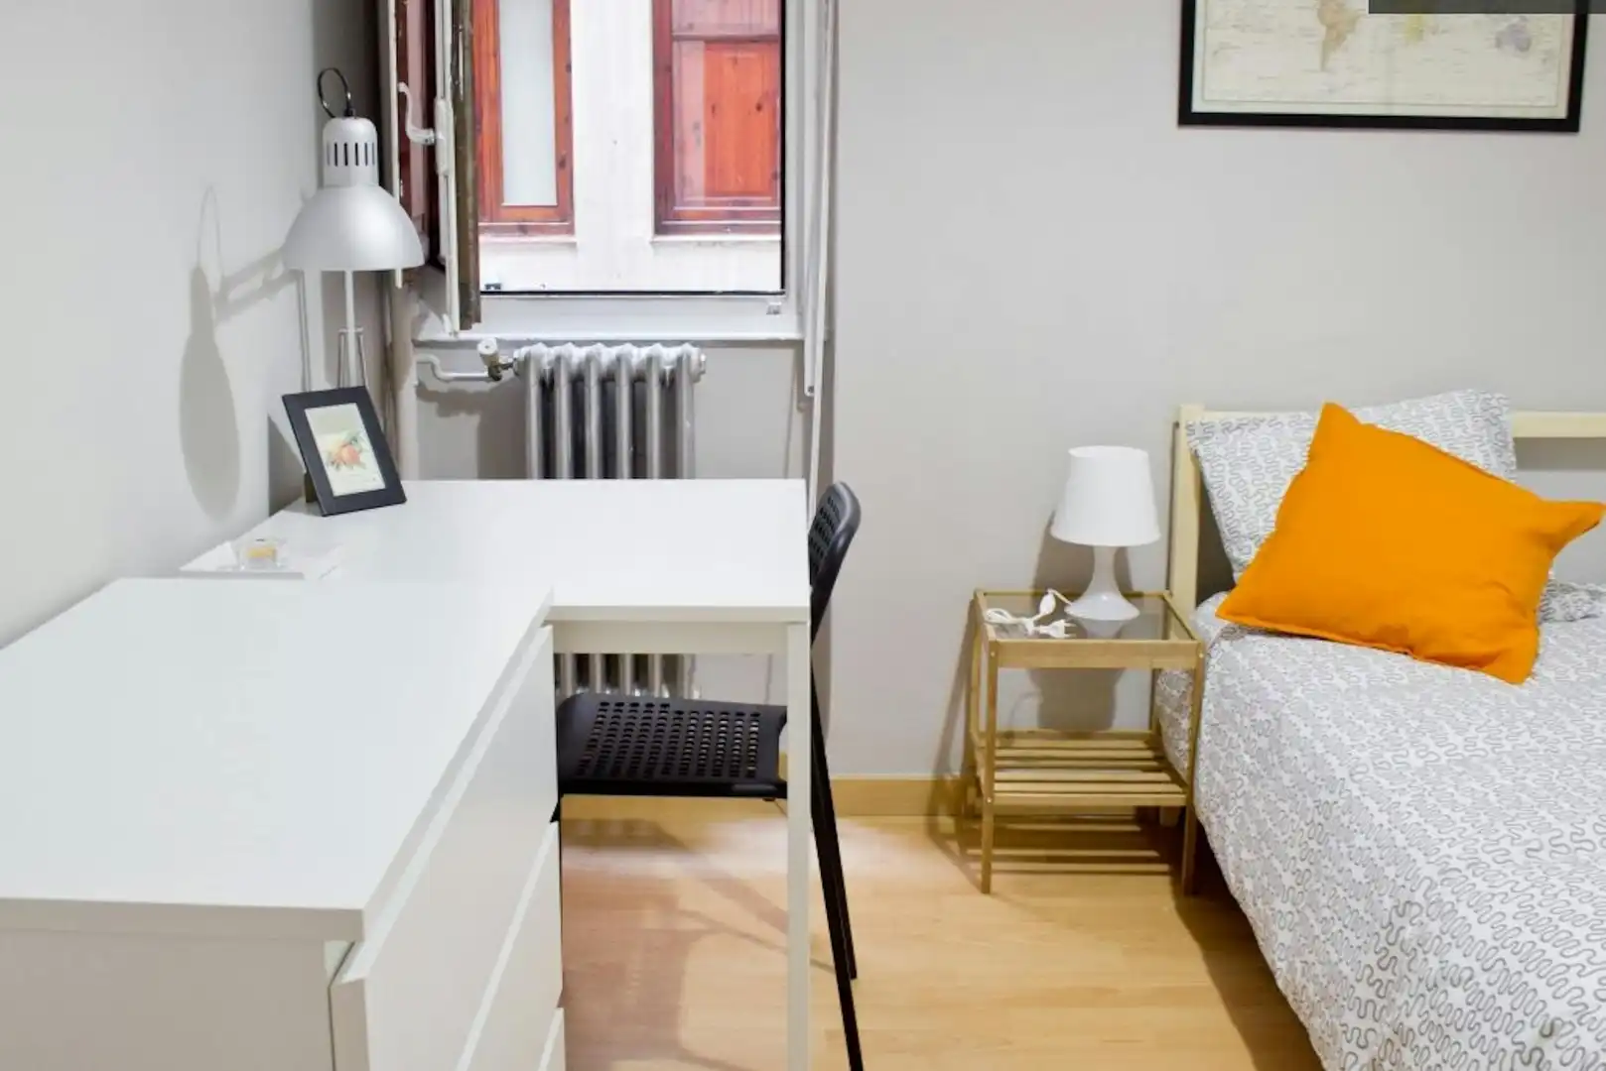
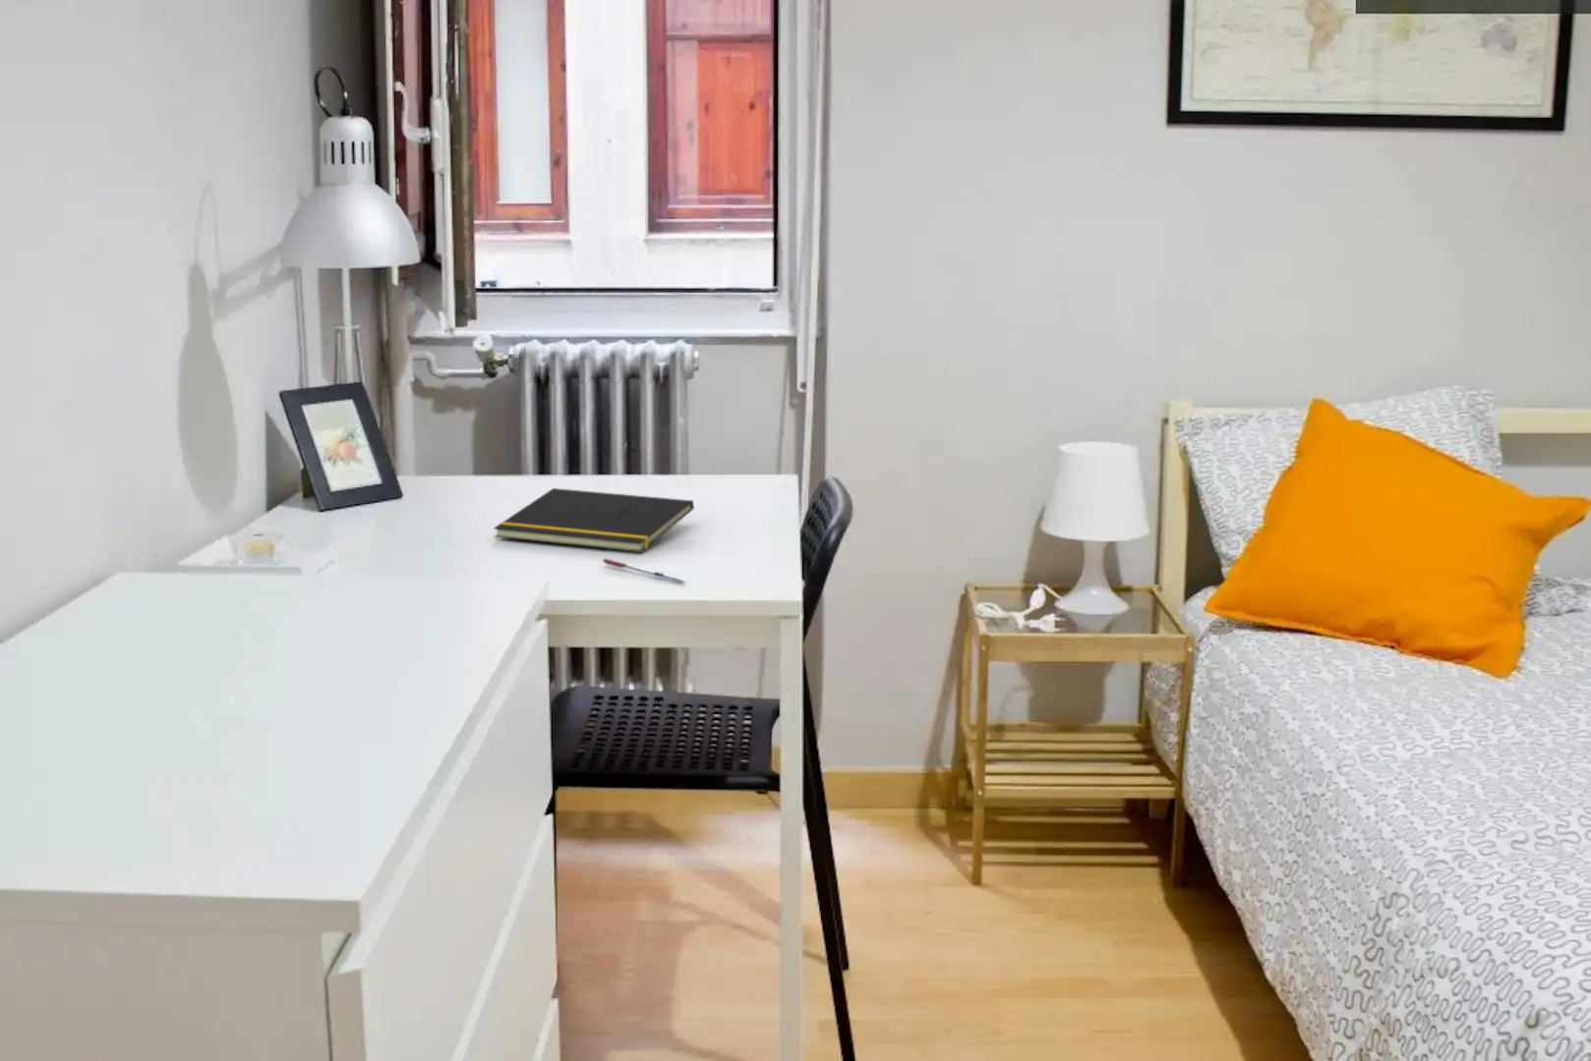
+ notepad [493,487,695,553]
+ pen [602,557,686,584]
